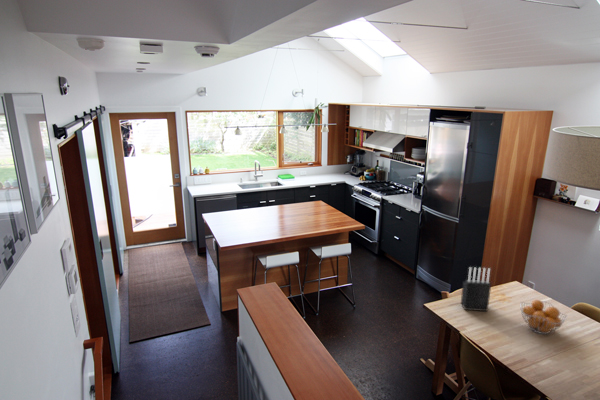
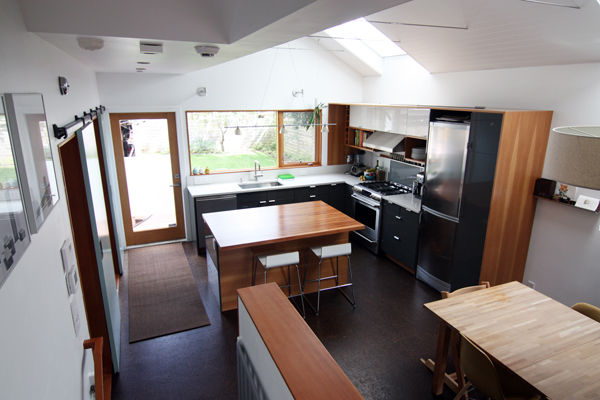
- knife block [460,266,492,312]
- fruit basket [519,299,568,335]
